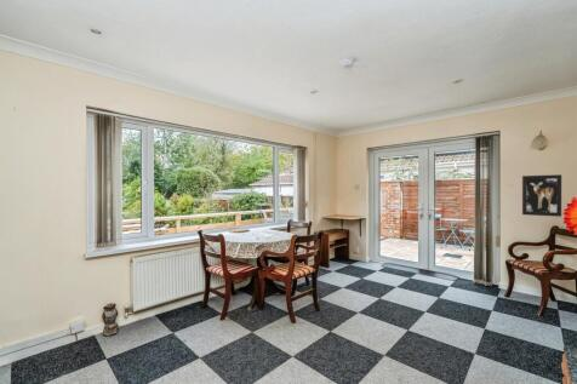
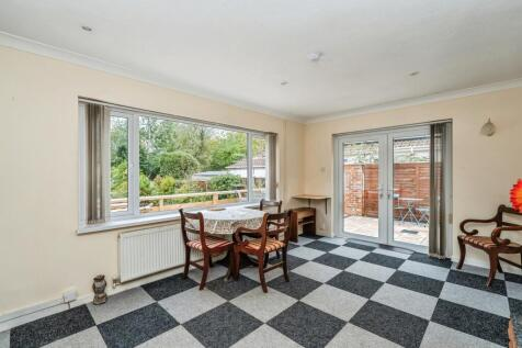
- wall art [521,173,562,218]
